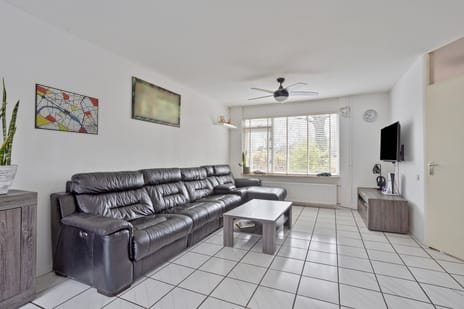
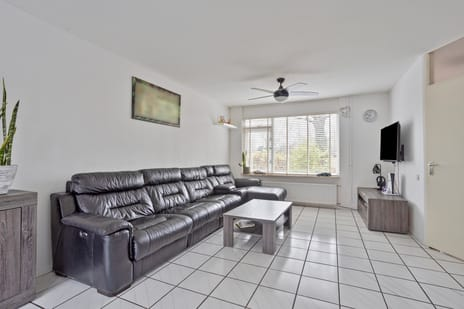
- wall art [33,82,99,136]
